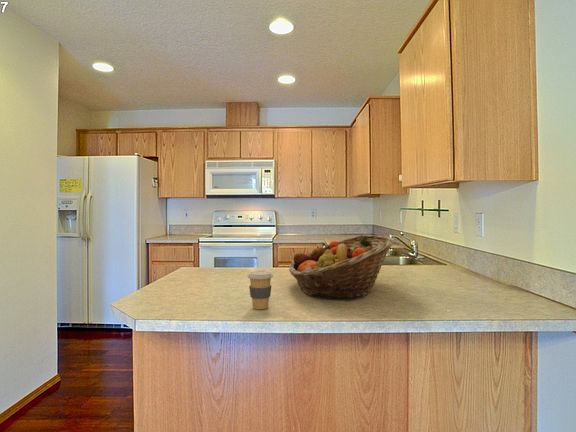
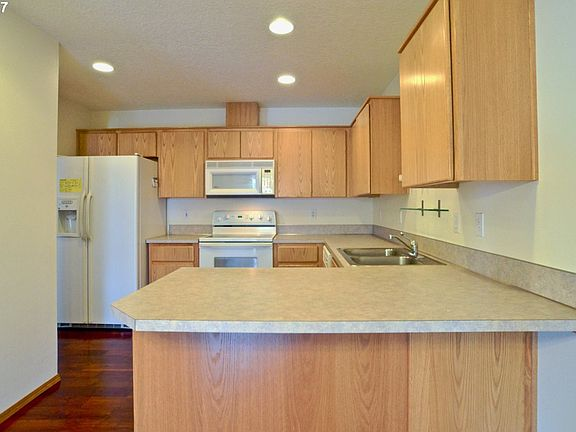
- coffee cup [247,270,274,310]
- fruit basket [288,234,396,301]
